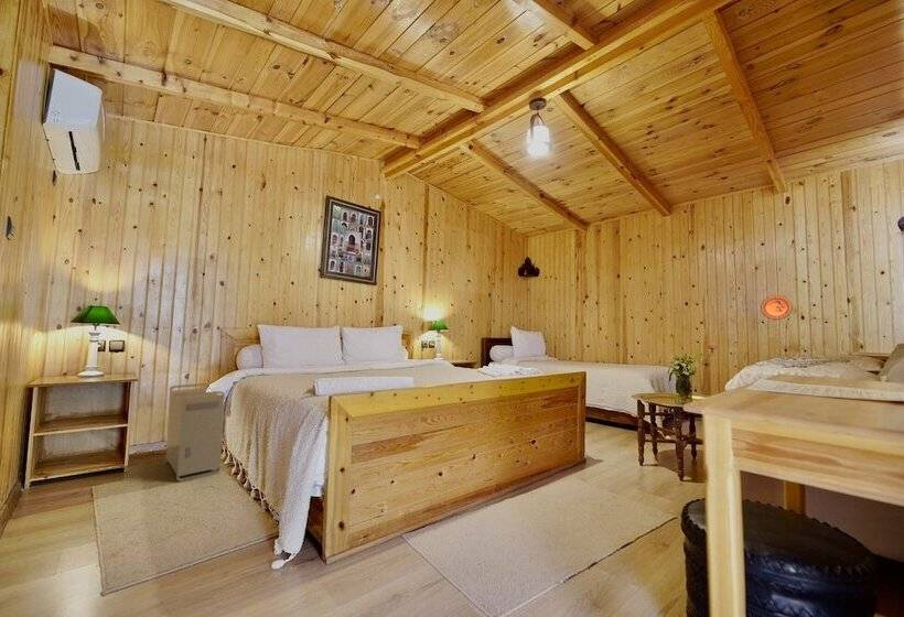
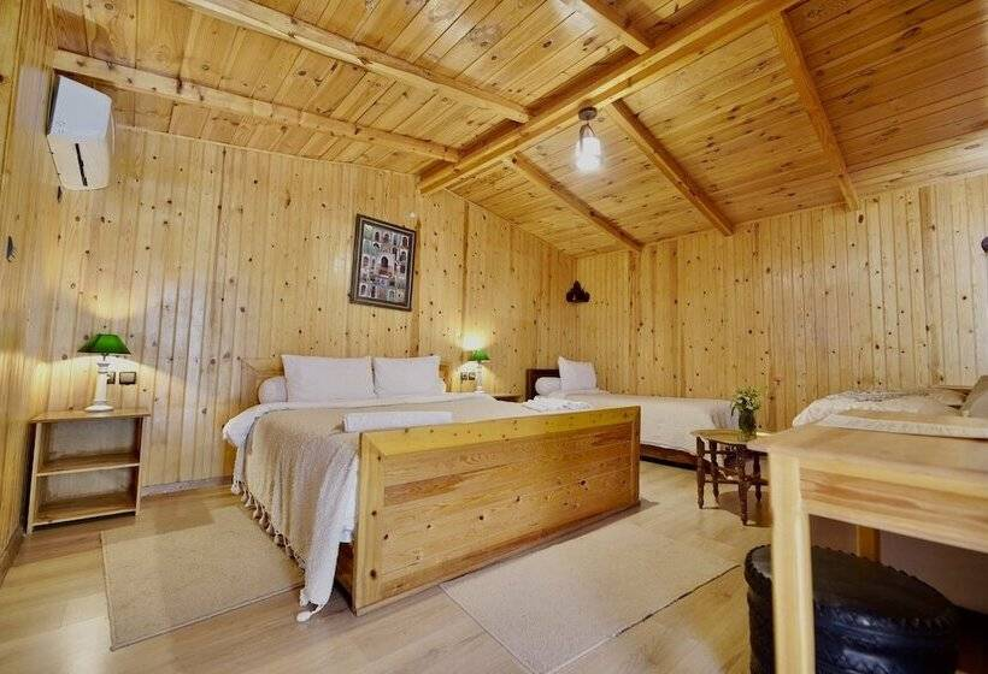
- decorative plate [760,294,794,321]
- storage bin [164,382,225,483]
